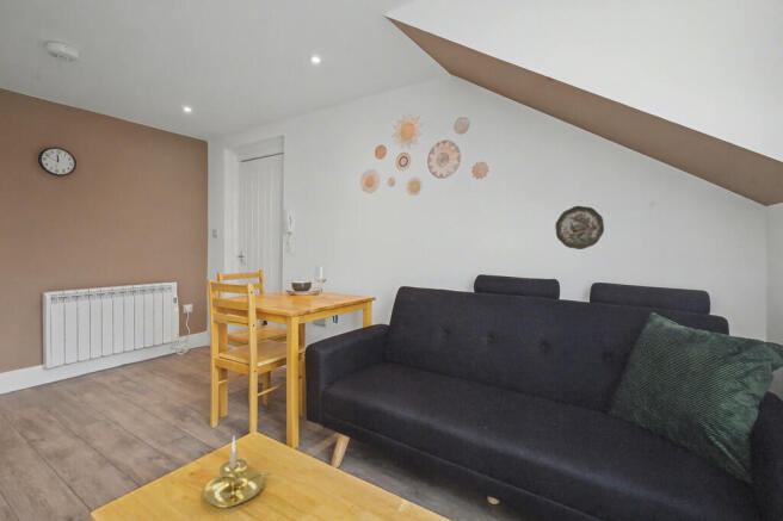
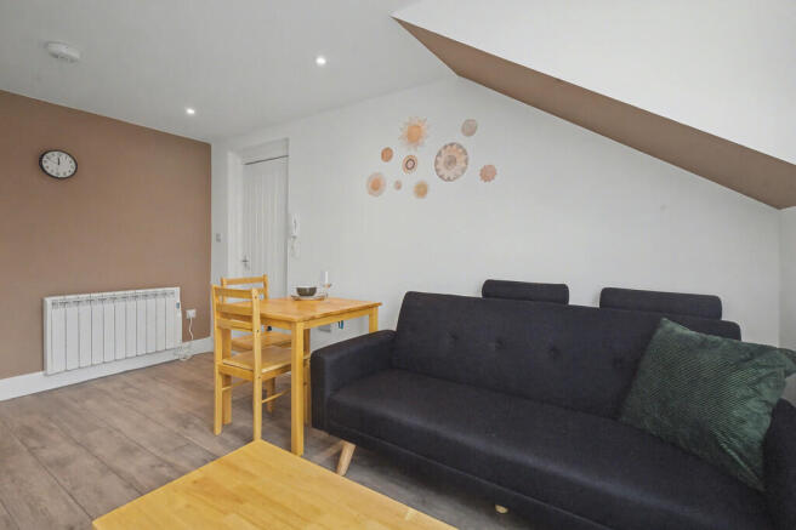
- decorative plate [554,205,605,250]
- candle holder [201,435,273,509]
